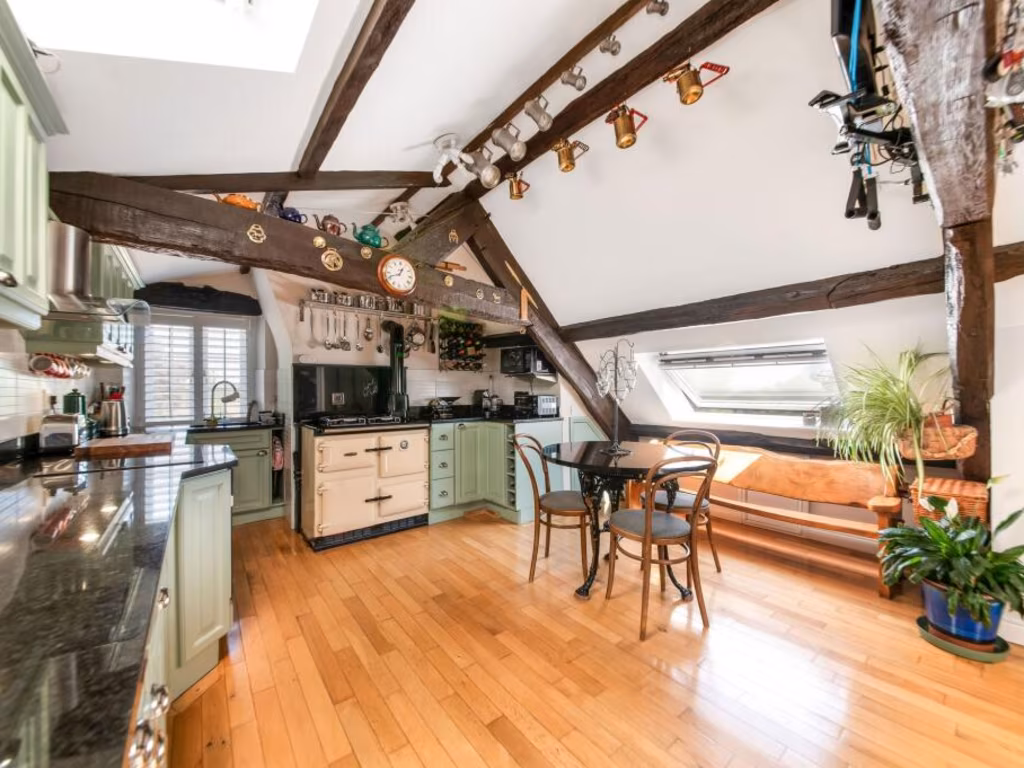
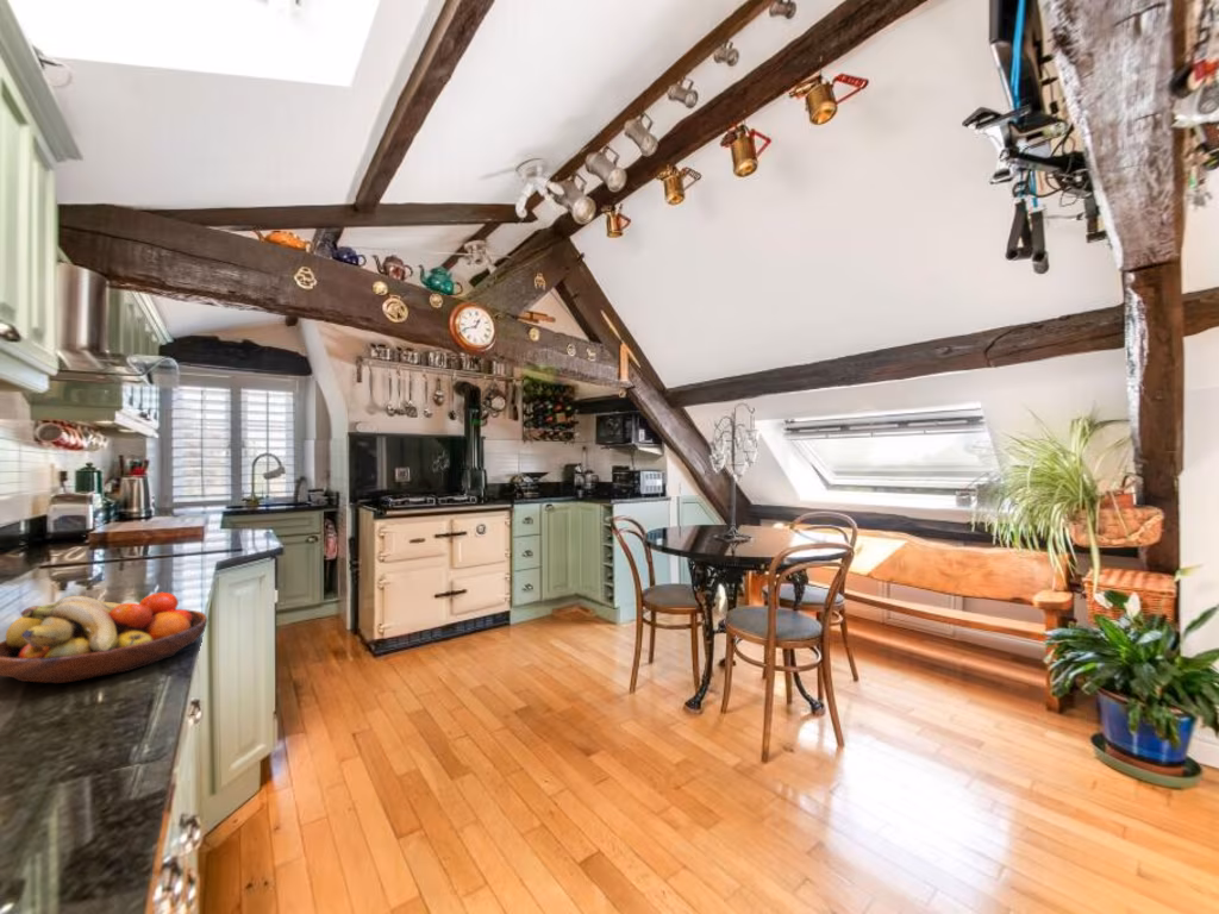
+ fruit bowl [0,591,208,684]
